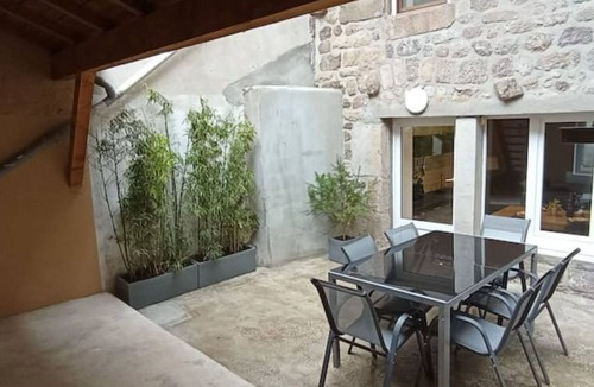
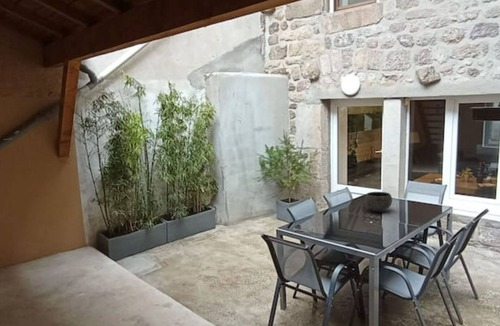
+ bowl [364,191,393,213]
